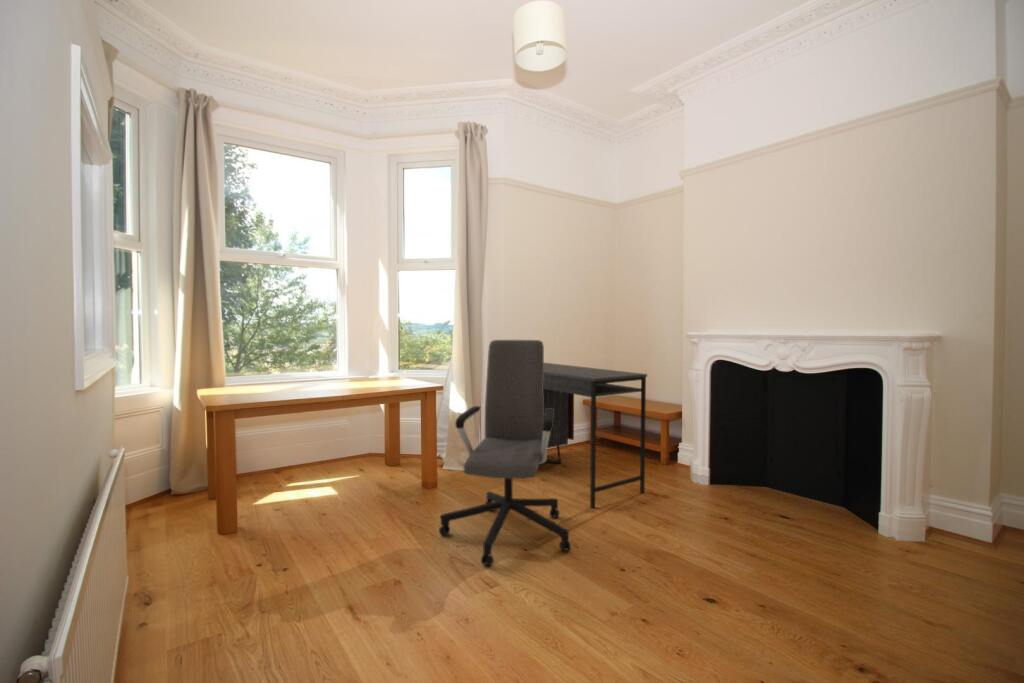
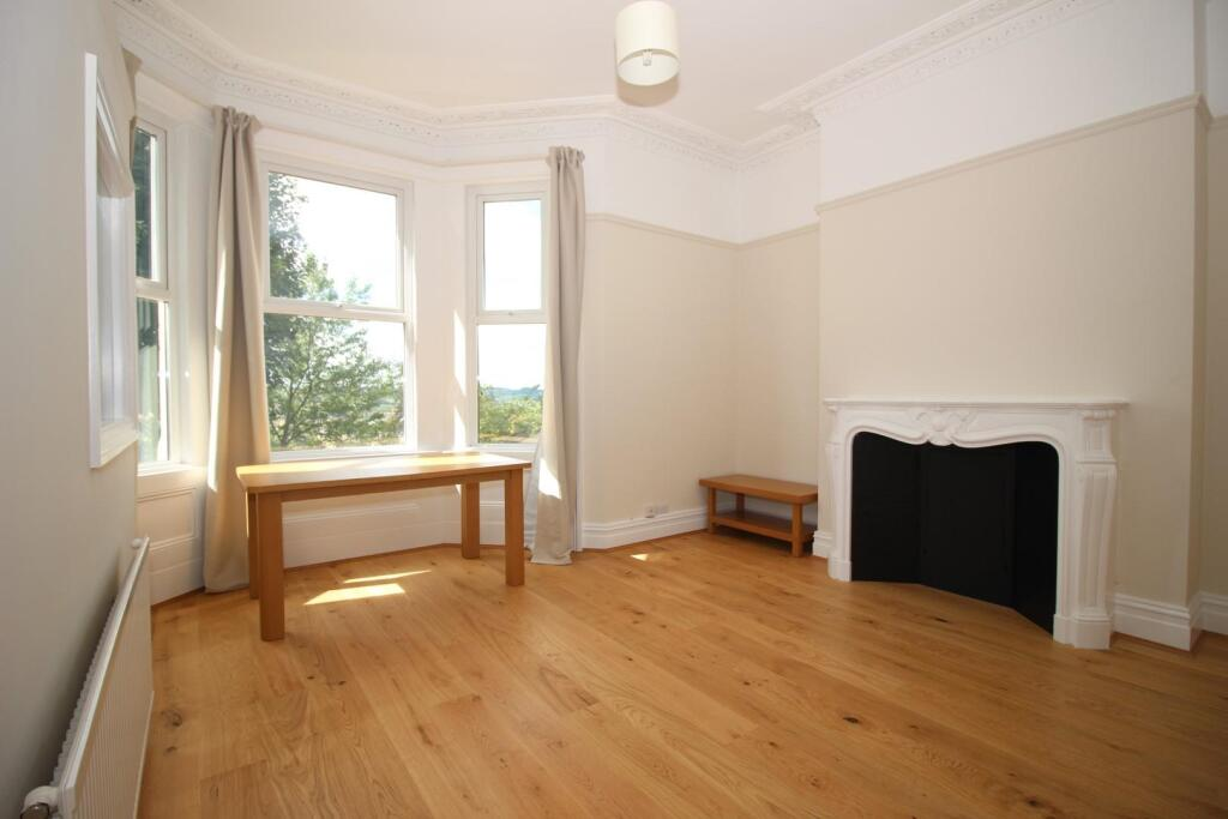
- office chair [438,339,572,567]
- desk [540,362,648,509]
